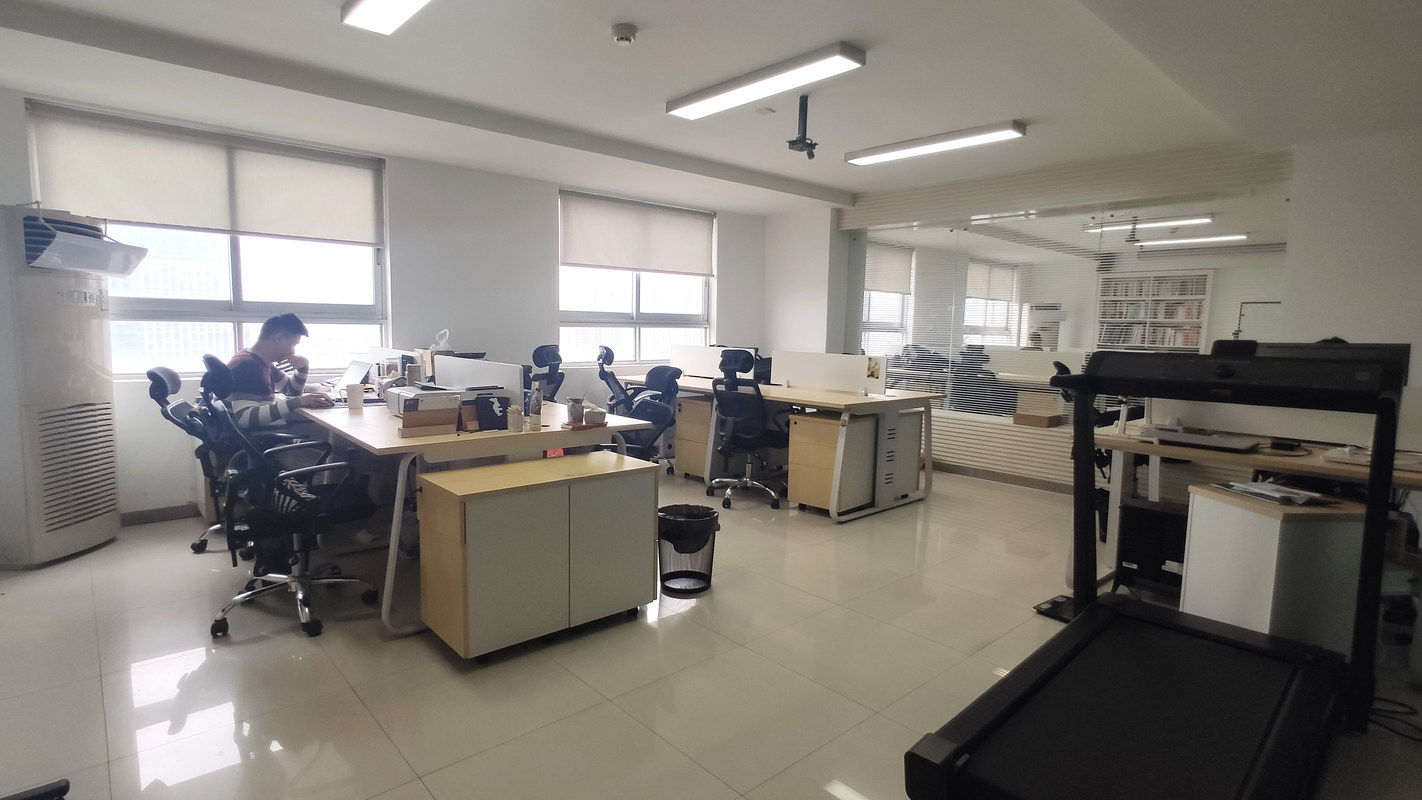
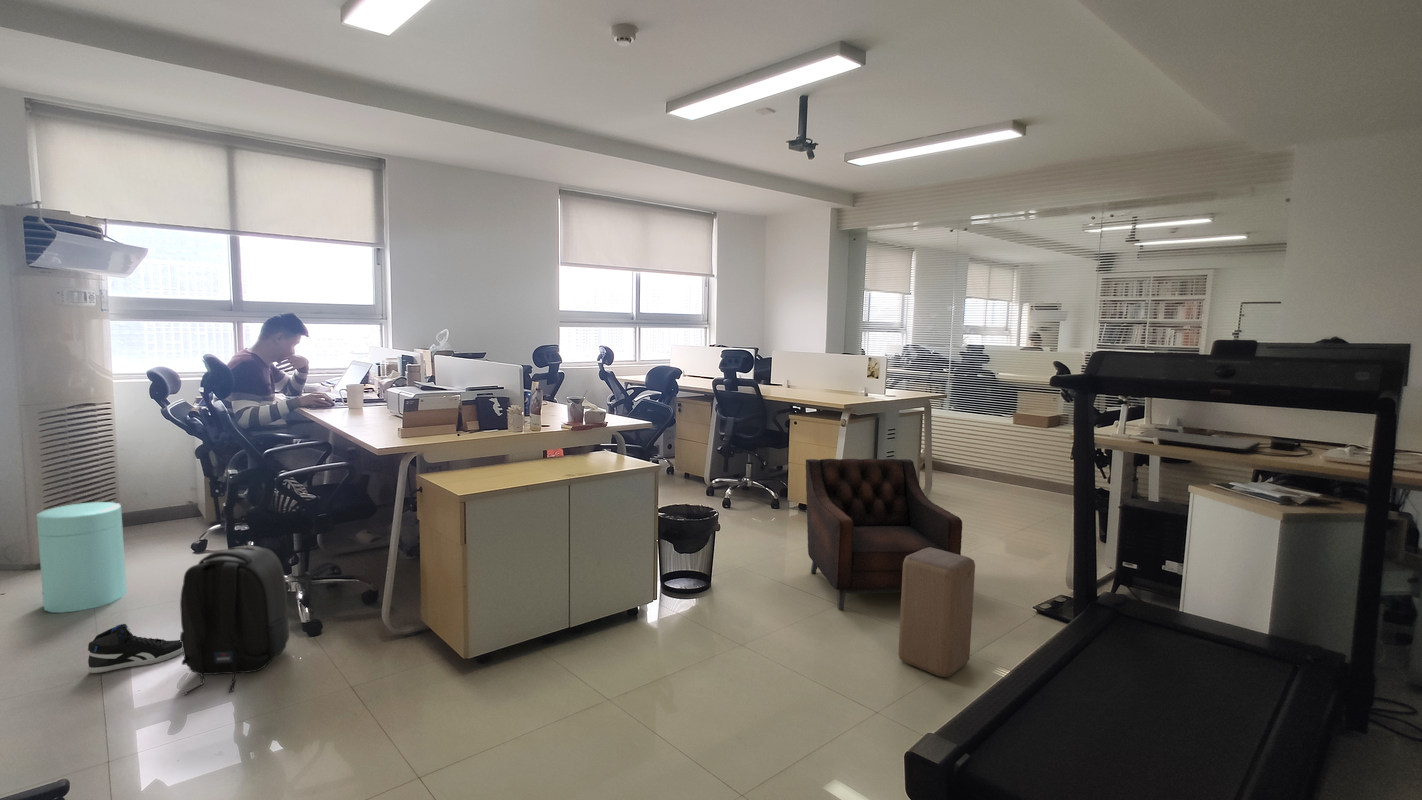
+ armchair [805,458,963,611]
+ sneaker [87,623,183,674]
+ trash can [35,501,128,614]
+ backpack [179,544,290,696]
+ stool [897,547,976,678]
